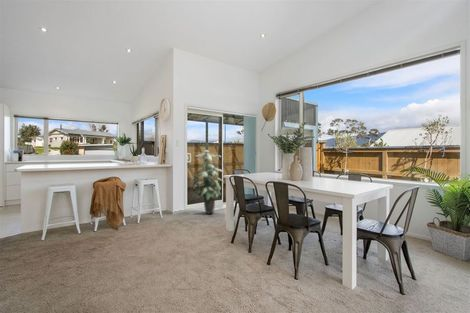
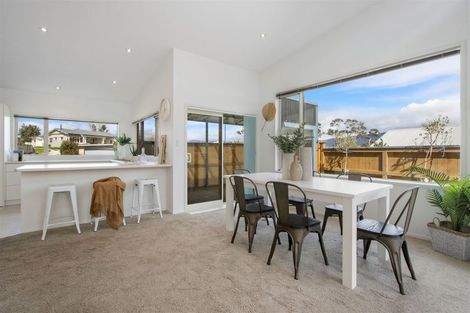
- indoor plant [192,149,225,215]
